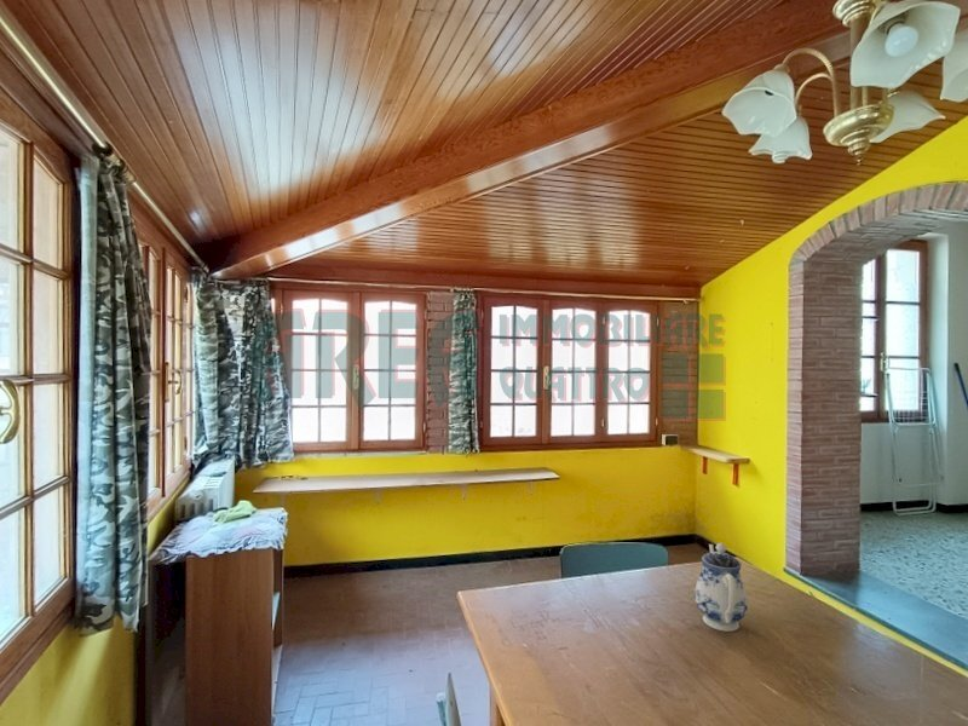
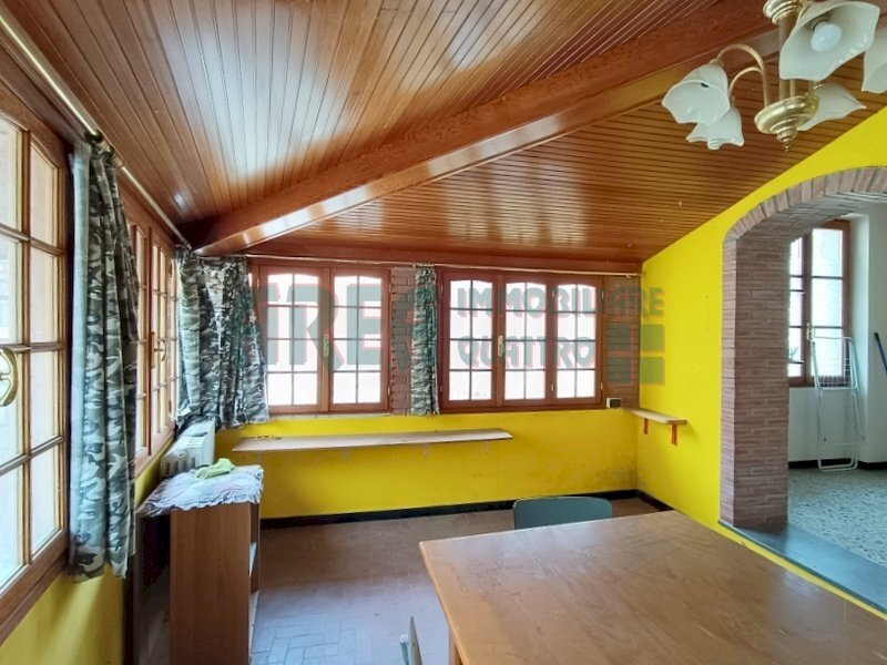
- teapot [693,542,749,633]
